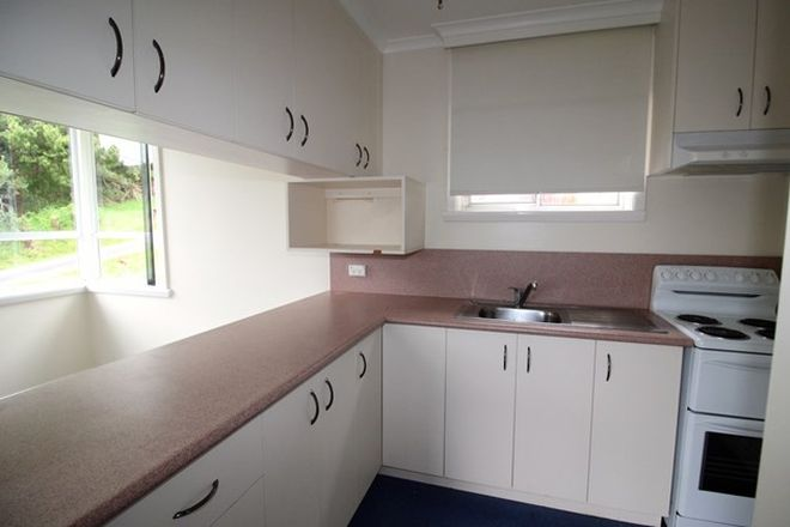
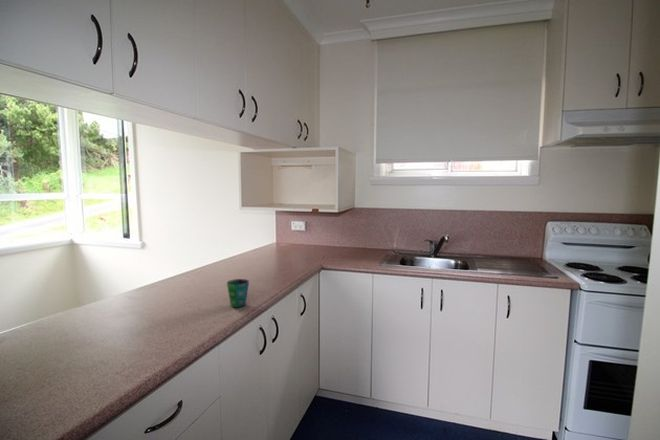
+ cup [226,278,250,308]
